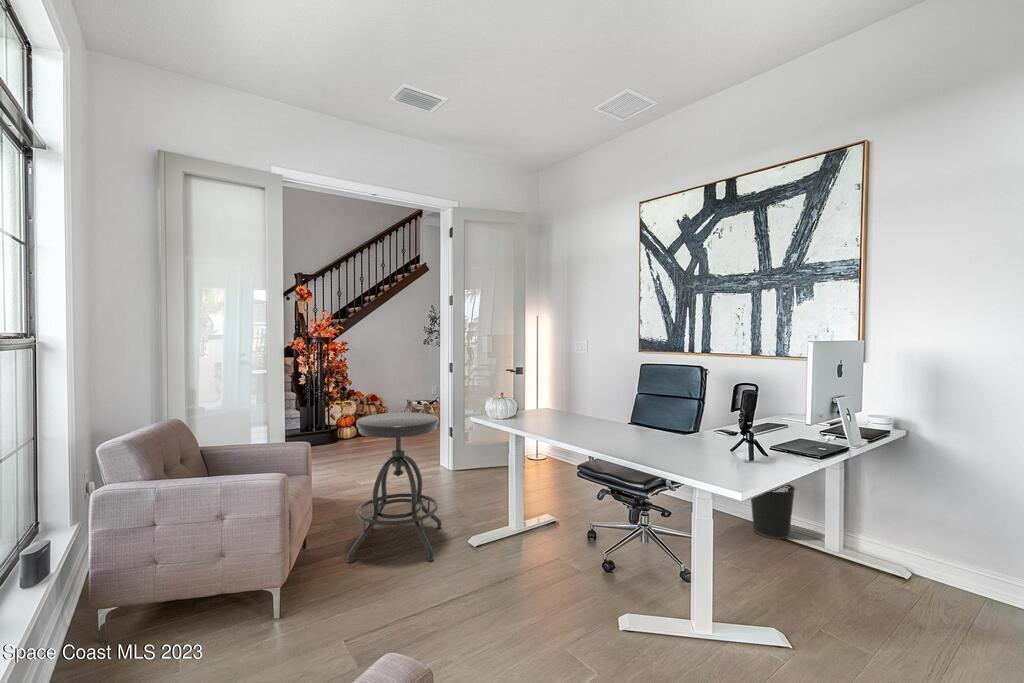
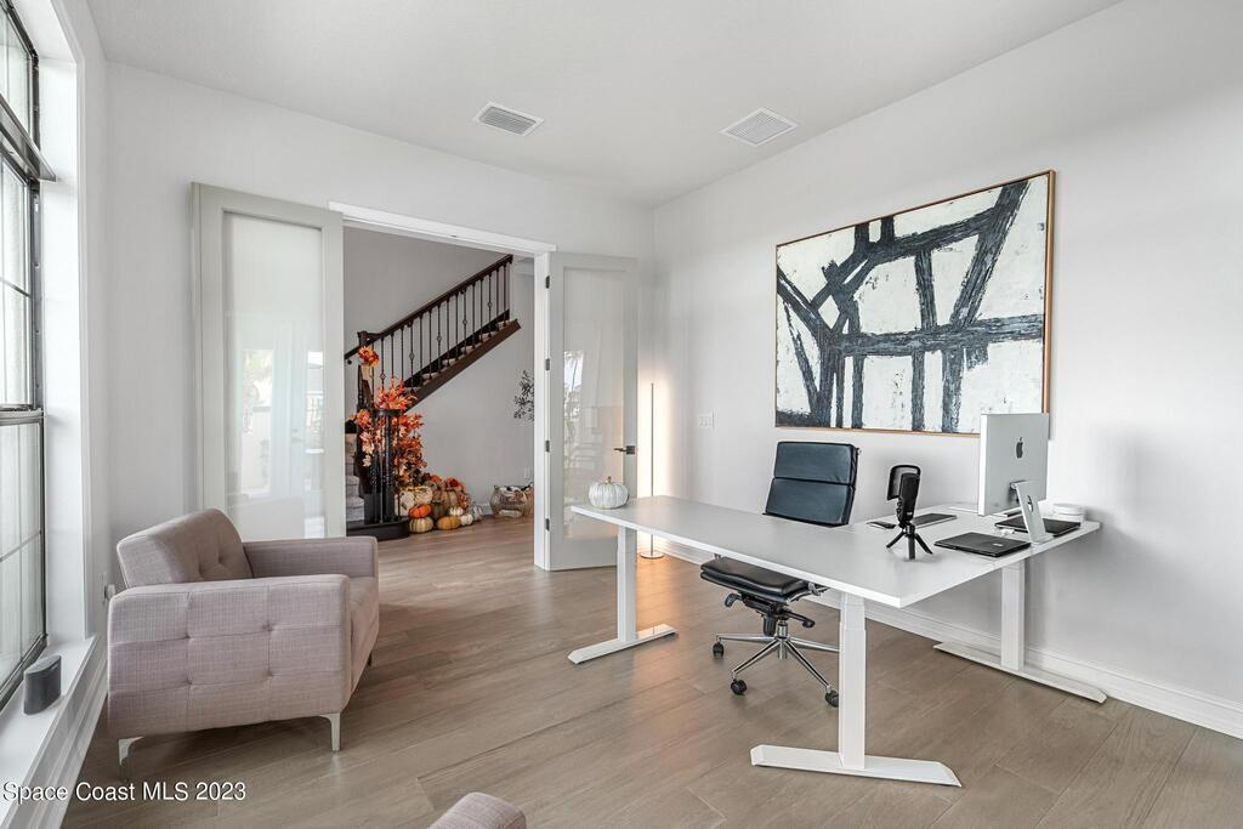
- wastebasket [750,483,796,540]
- stool [347,411,443,564]
